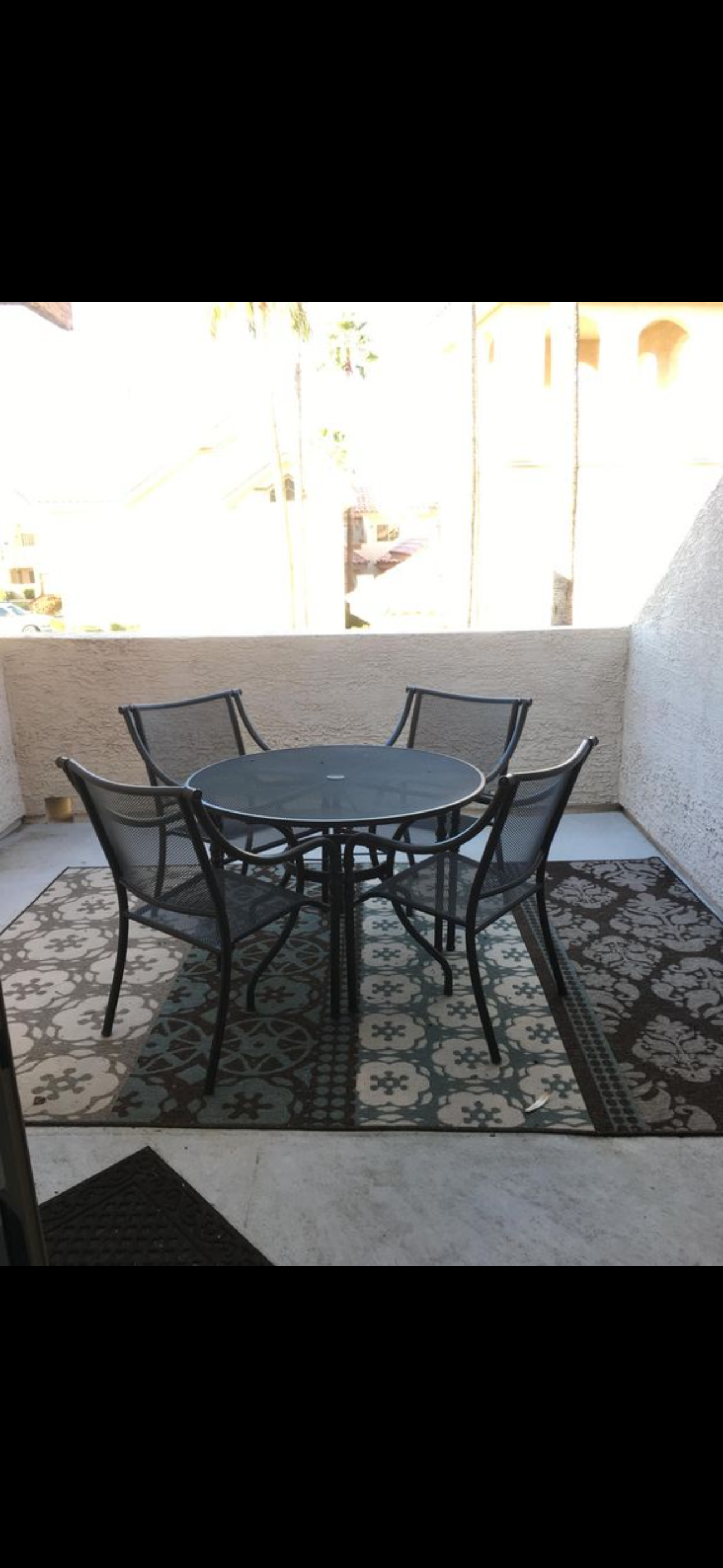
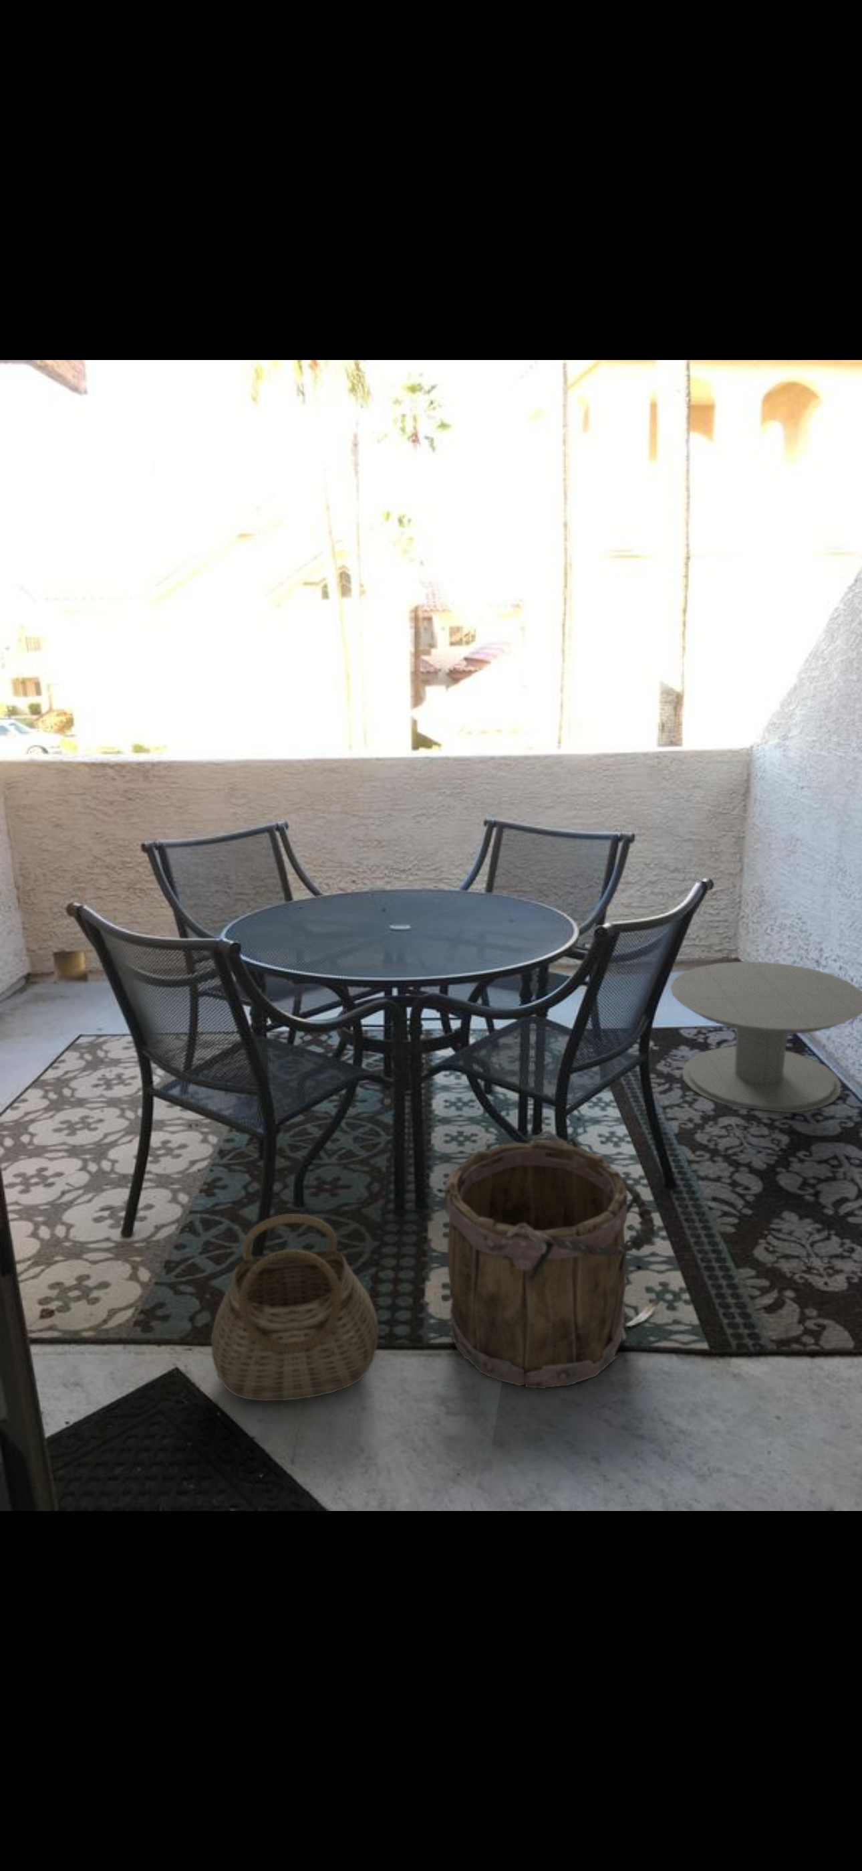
+ side table [670,961,862,1113]
+ basket [211,1214,379,1402]
+ bucket [444,1130,657,1389]
